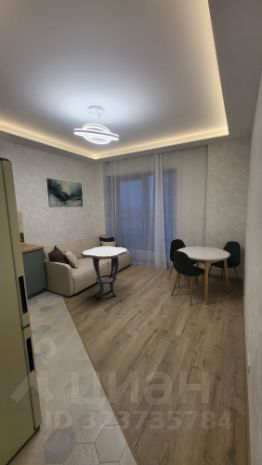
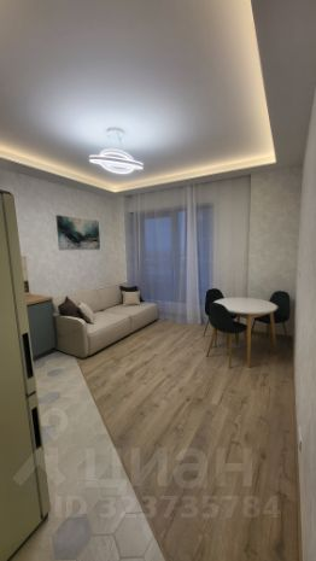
- side table [80,245,129,299]
